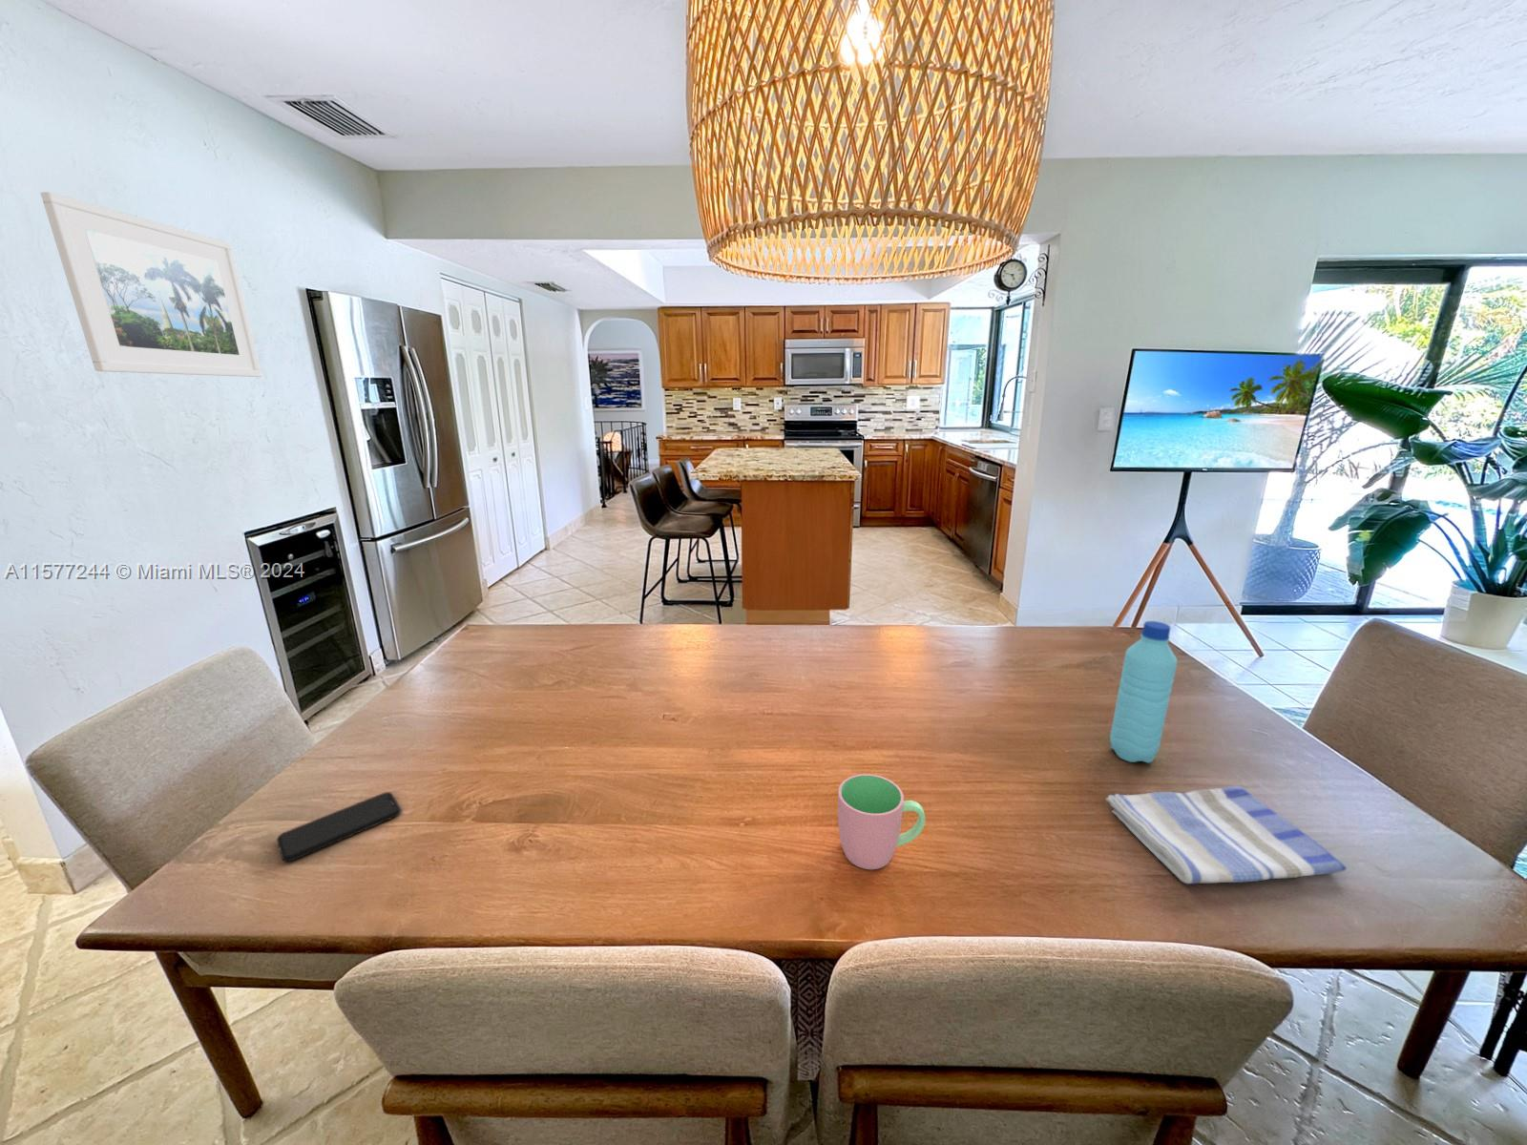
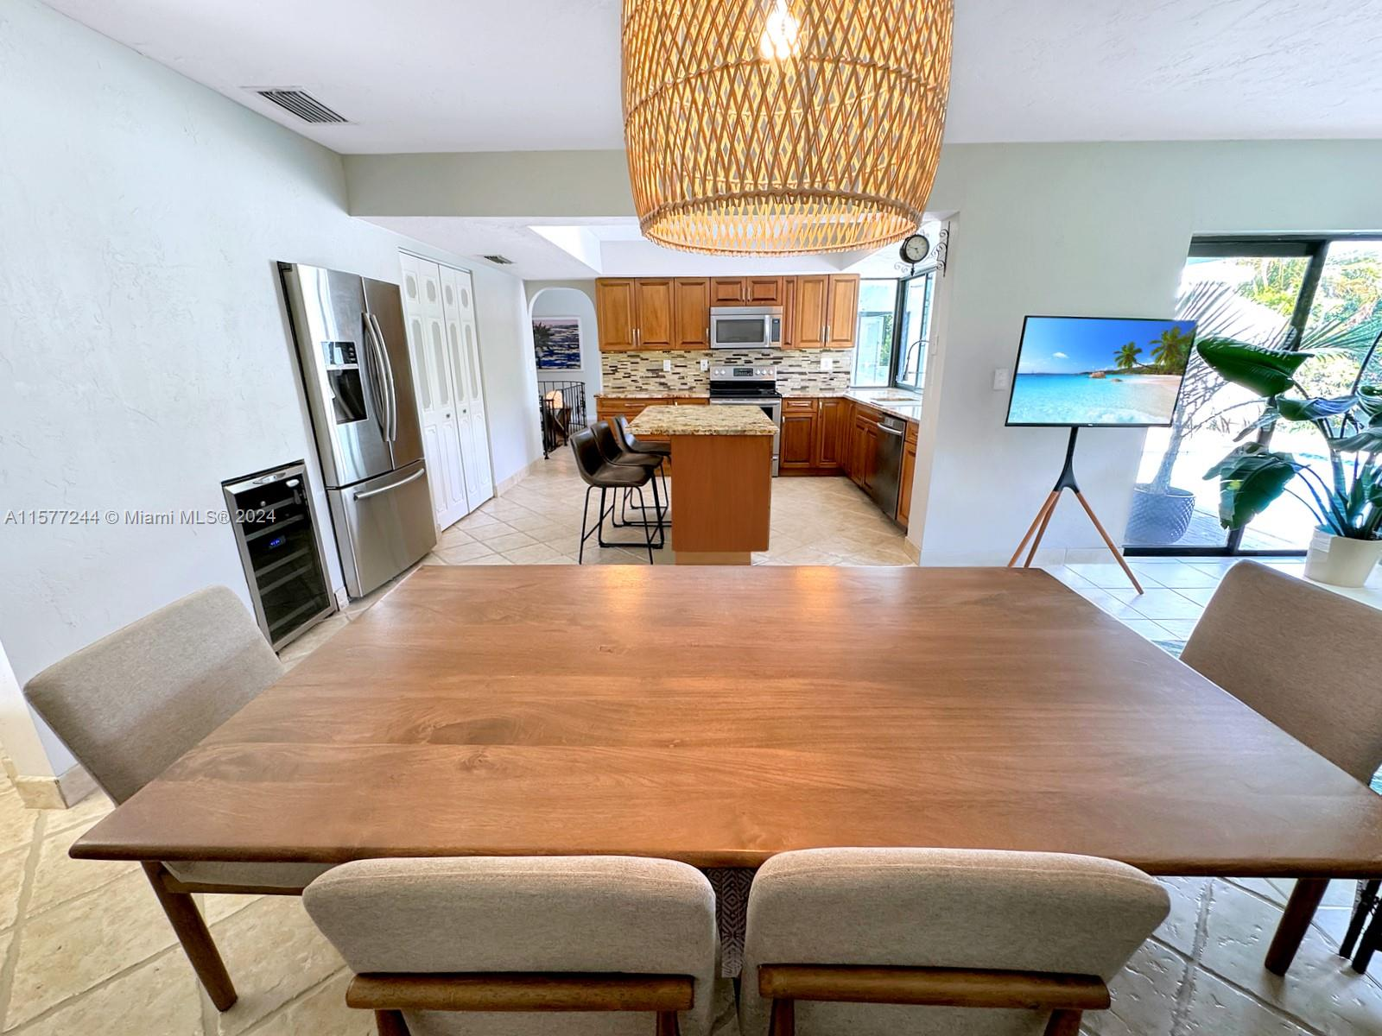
- cup [837,773,926,871]
- water bottle [1109,621,1177,764]
- smartphone [275,791,403,862]
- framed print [40,191,262,378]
- dish towel [1105,785,1348,884]
